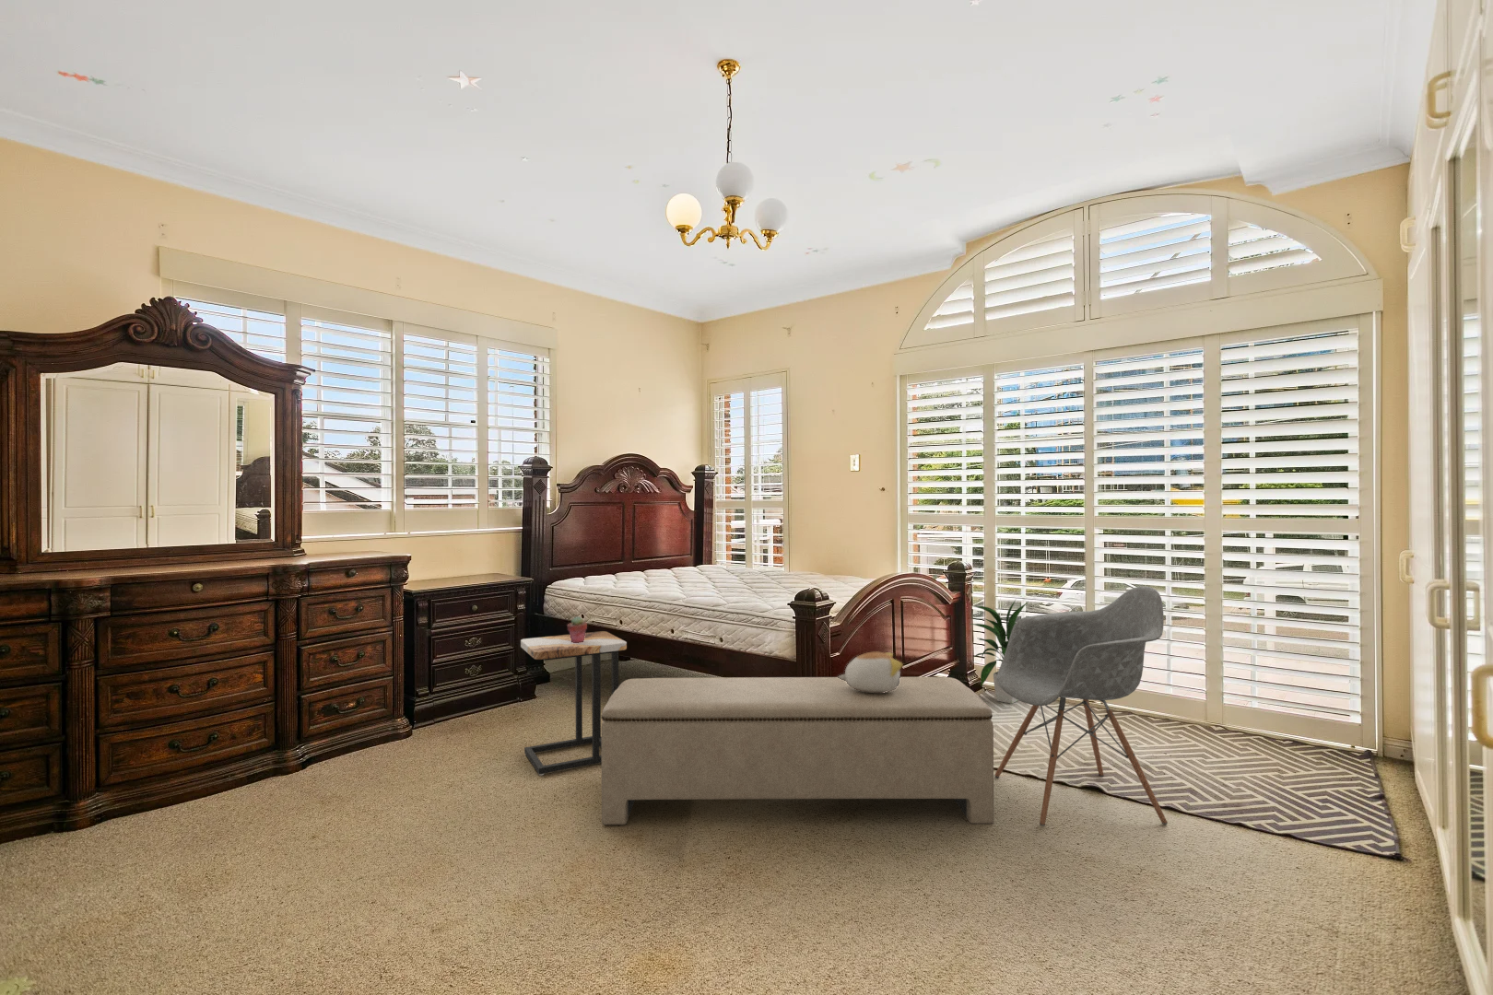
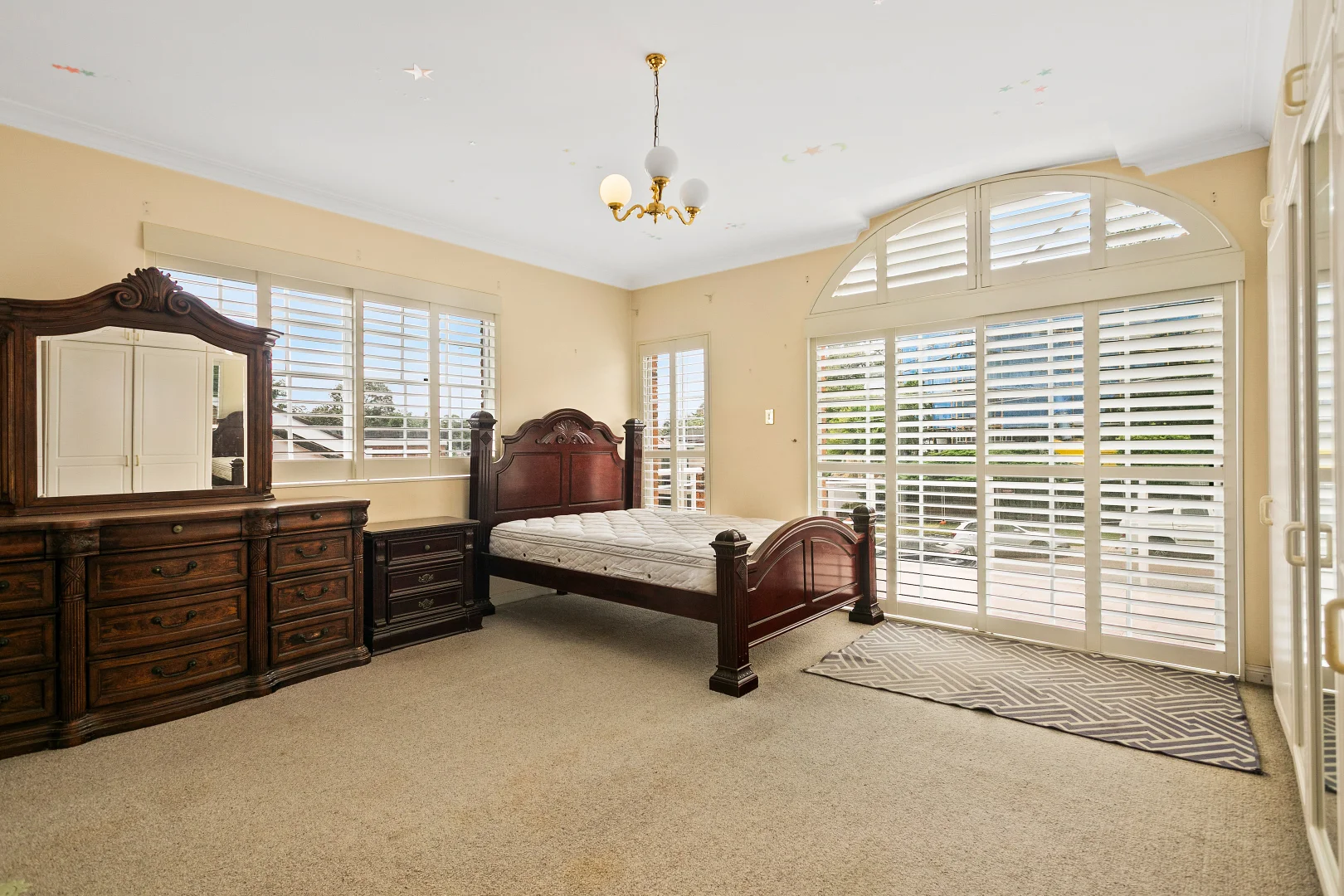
- indoor plant [968,599,1029,705]
- bench [601,676,994,825]
- plush toy [836,651,904,693]
- armchair [994,585,1169,826]
- potted succulent [565,615,588,643]
- side table [520,630,628,776]
